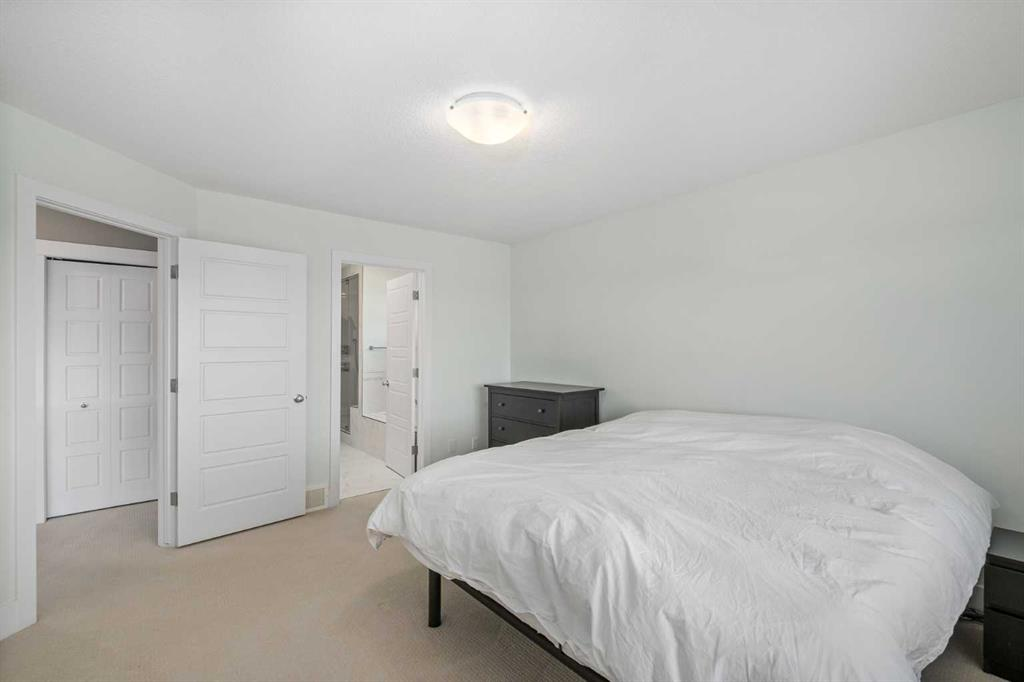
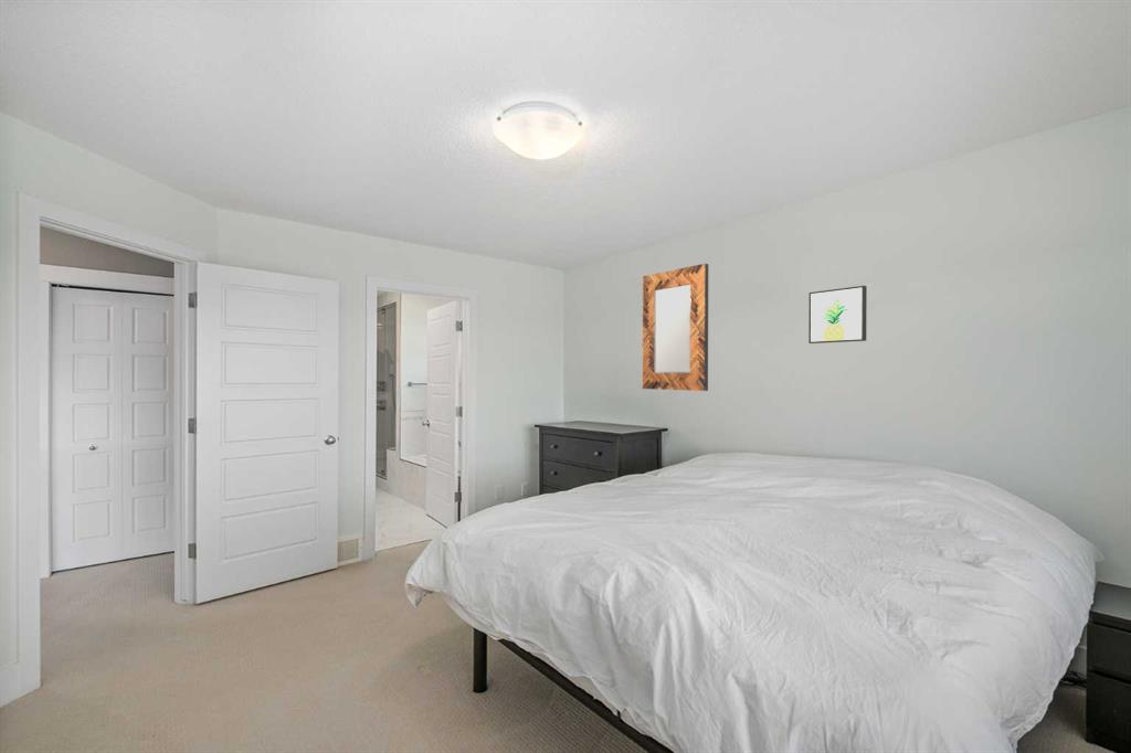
+ home mirror [642,263,709,392]
+ wall art [807,285,868,344]
